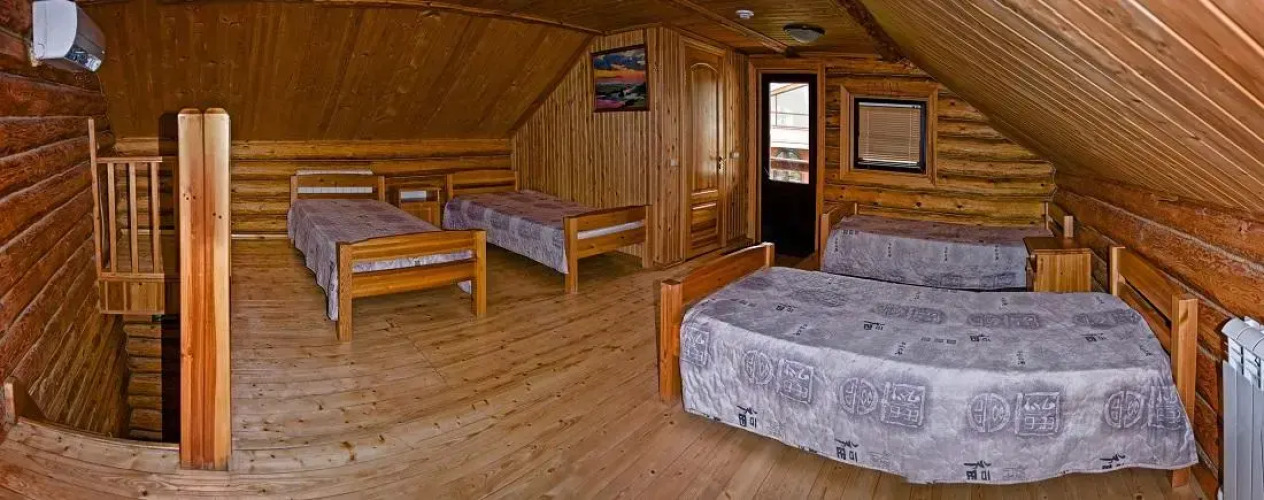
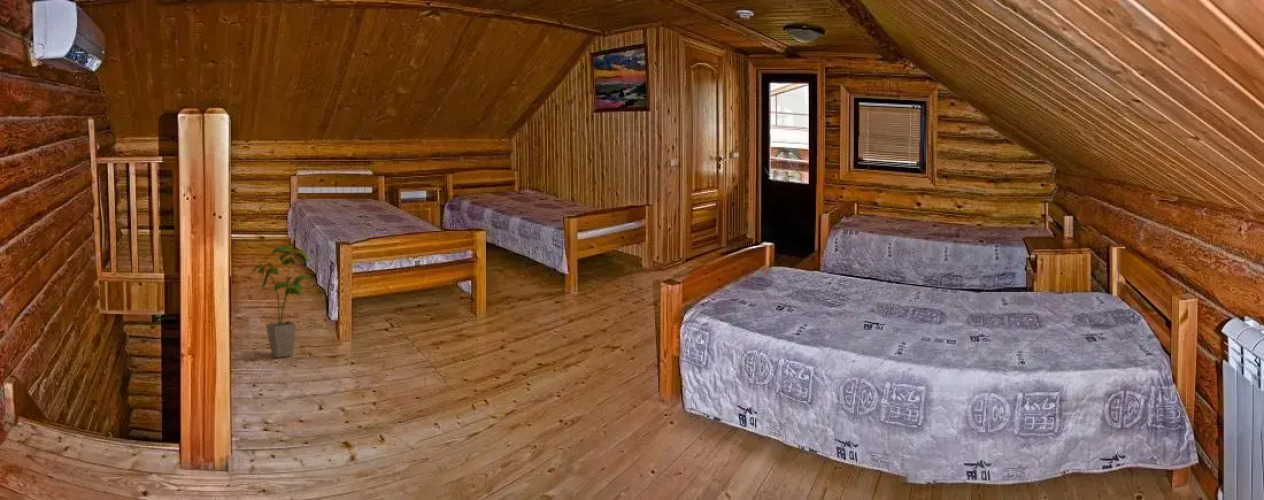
+ house plant [251,244,314,359]
